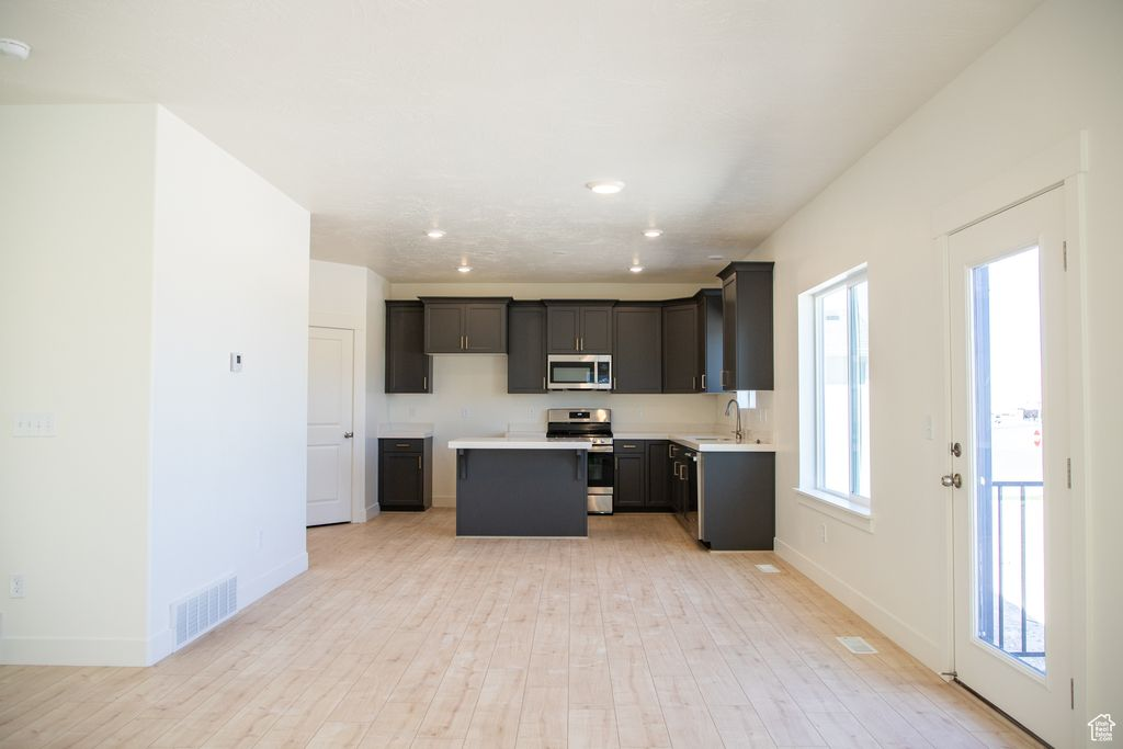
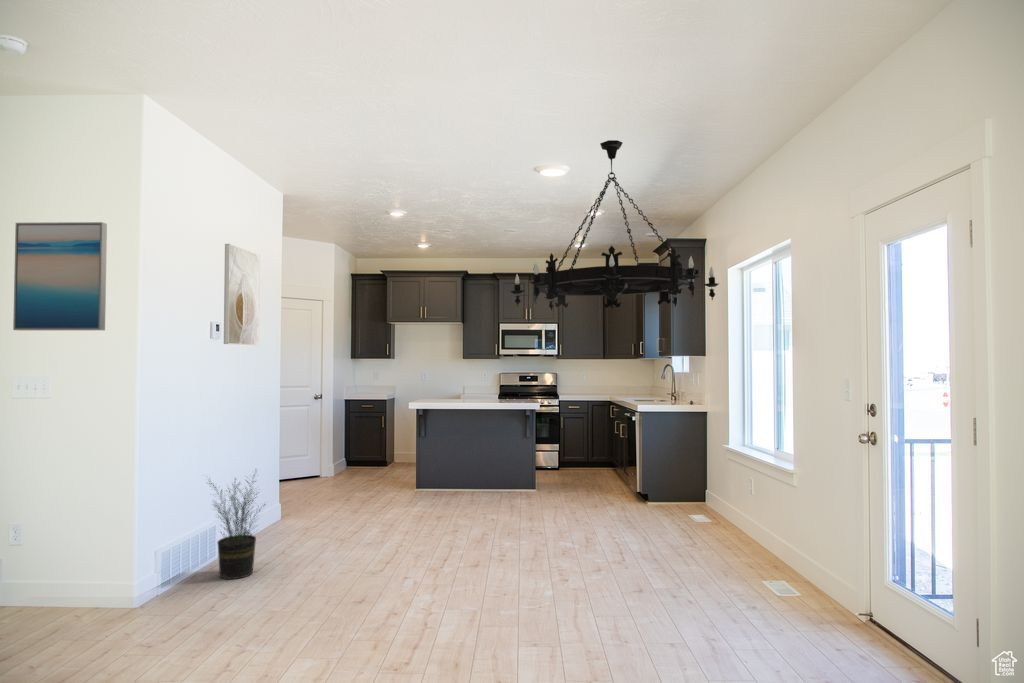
+ chandelier [509,139,719,312]
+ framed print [223,243,261,346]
+ wall art [12,221,108,331]
+ potted plant [200,468,268,580]
